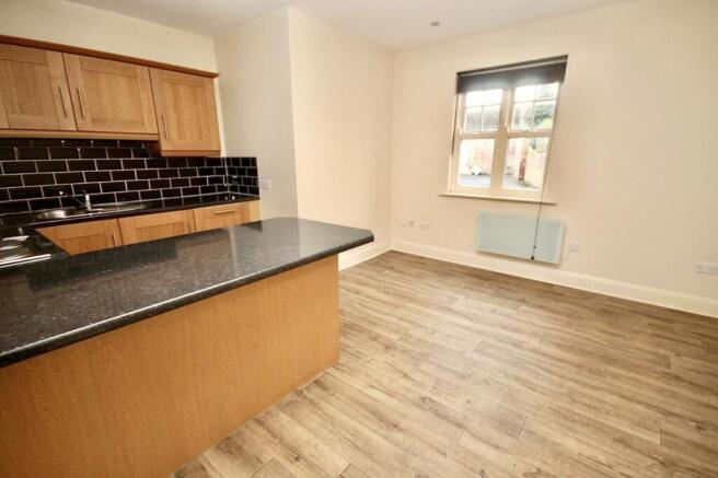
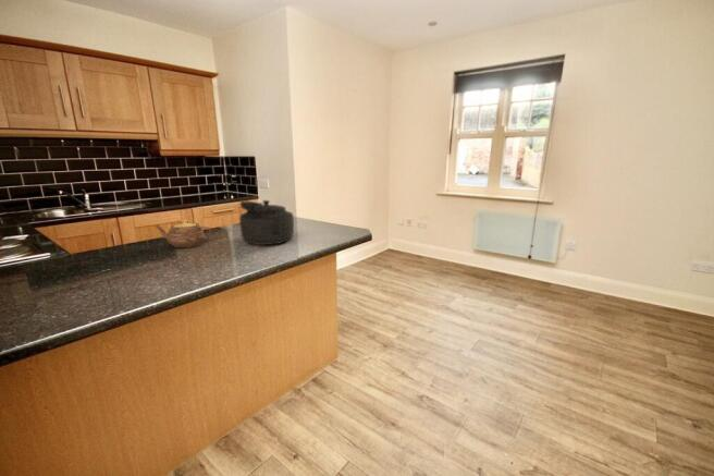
+ teapot [153,219,213,248]
+ kettle [238,199,295,246]
